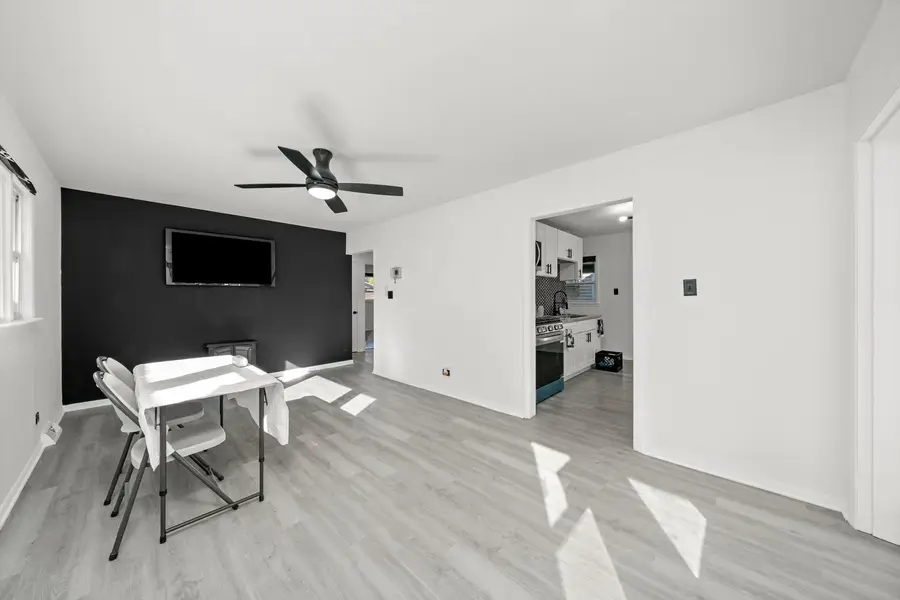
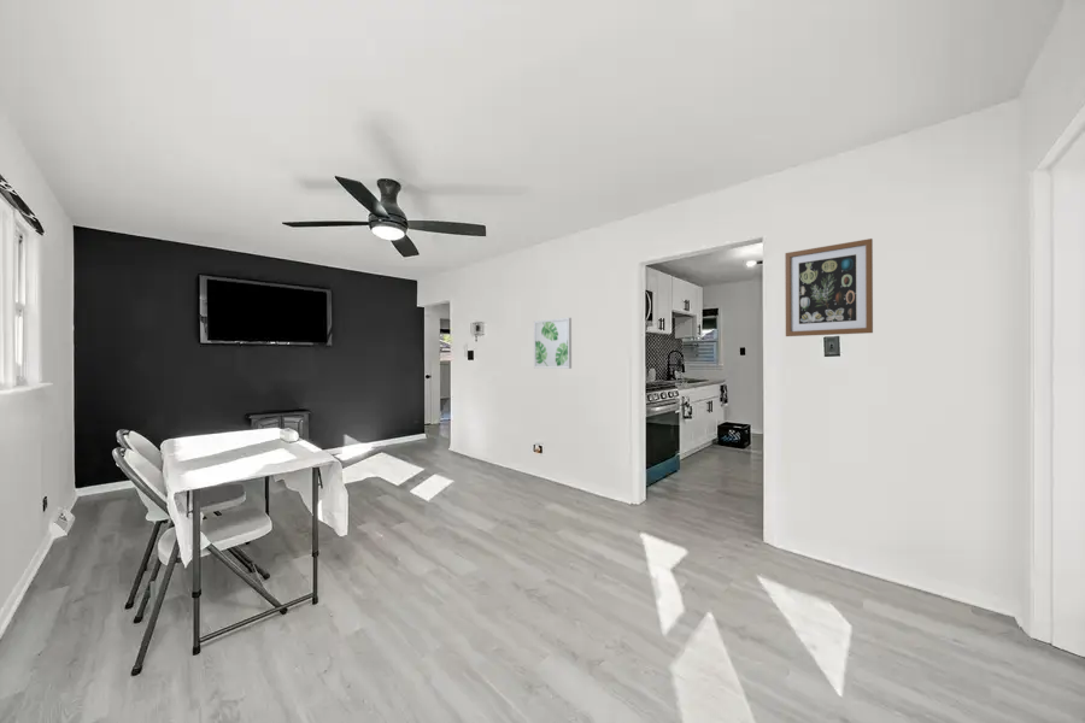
+ wall art [533,317,573,370]
+ wall art [784,237,874,337]
